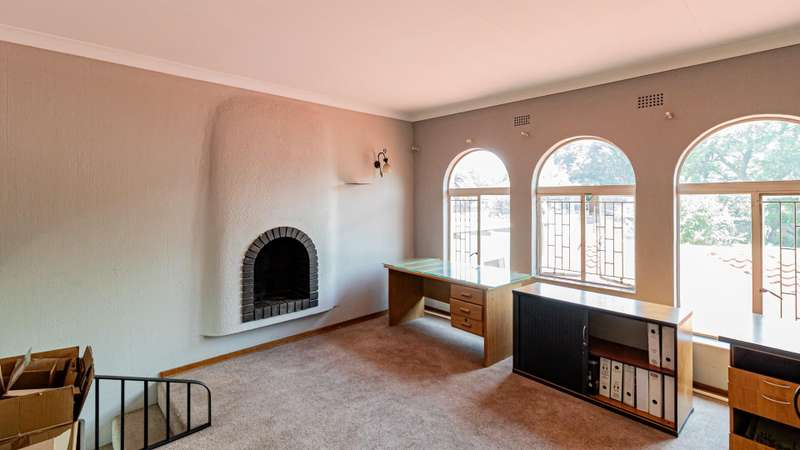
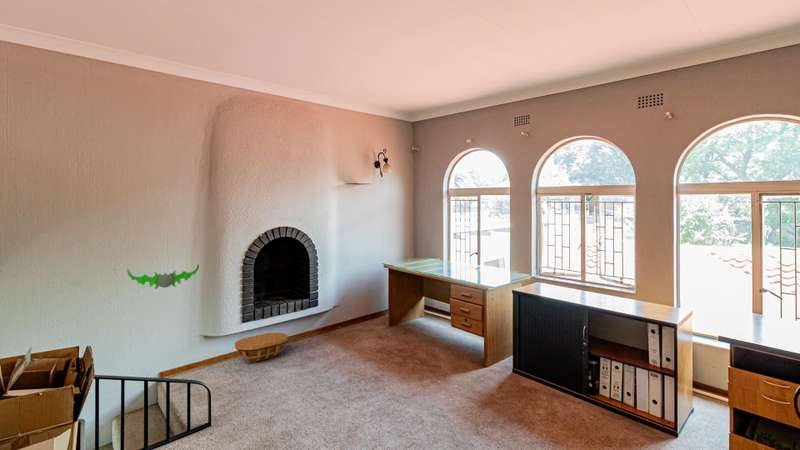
+ wall ornament [126,262,200,290]
+ basket [234,332,289,363]
